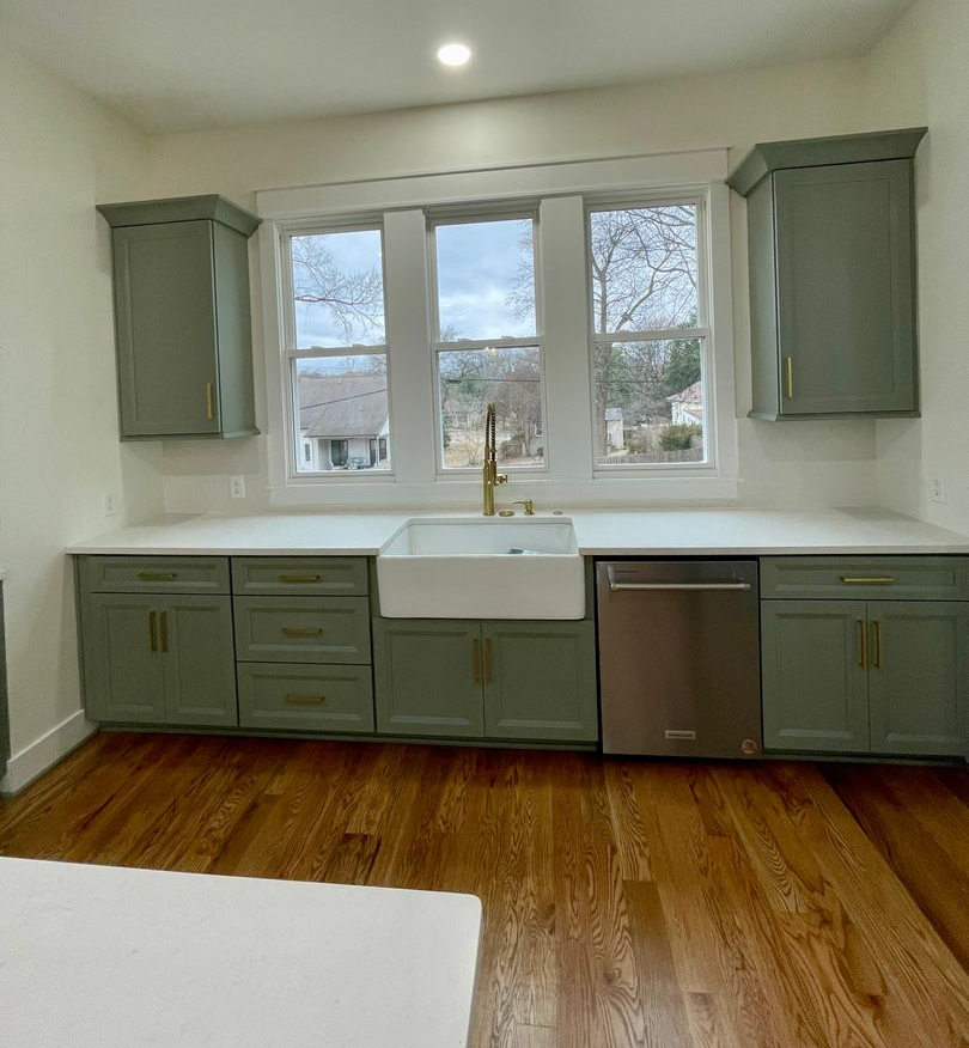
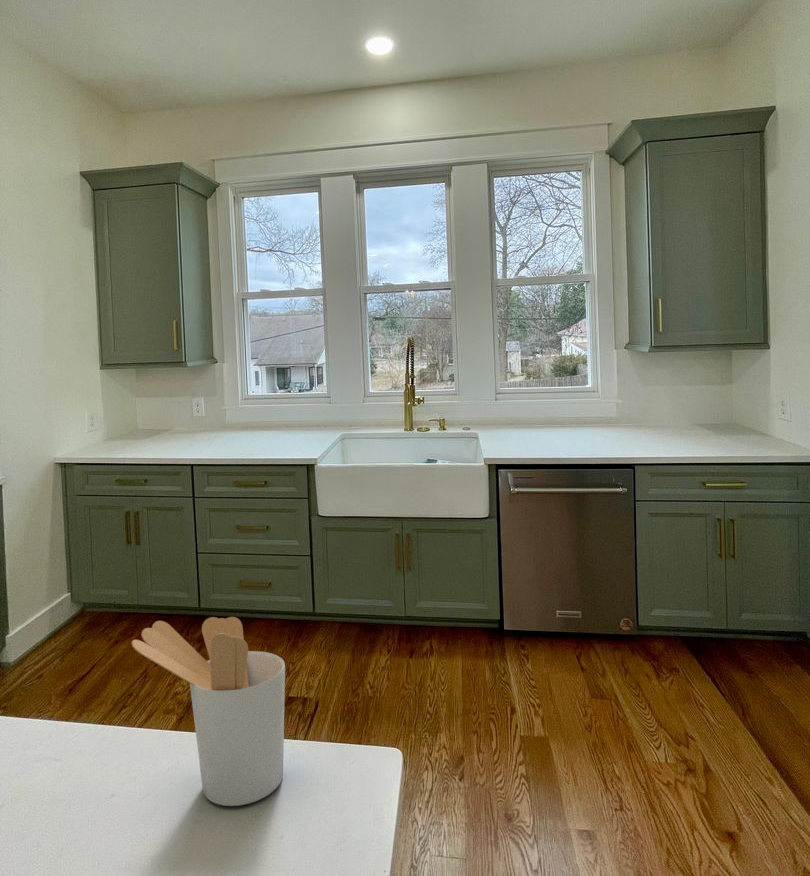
+ utensil holder [130,616,286,807]
